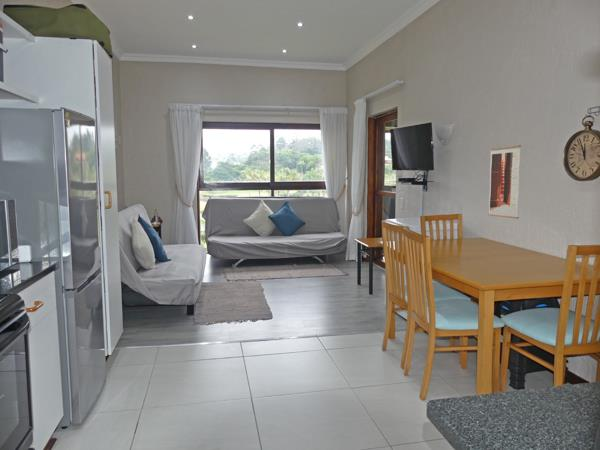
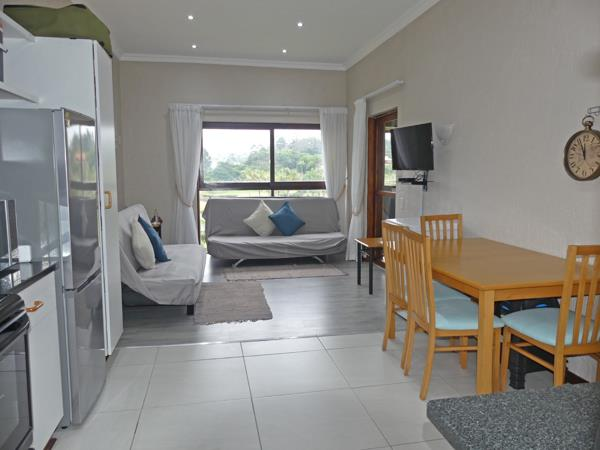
- wall art [487,144,522,220]
